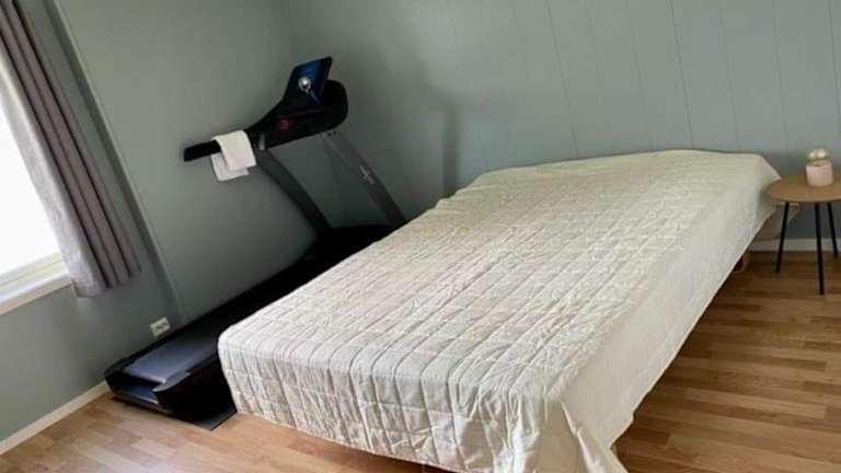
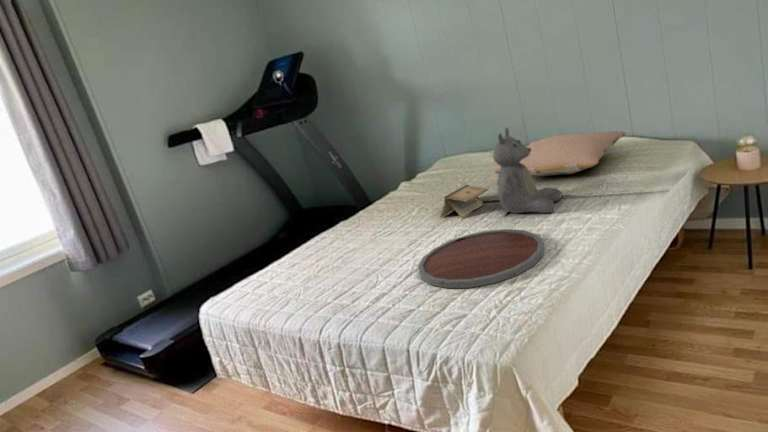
+ teddy bear [492,126,562,214]
+ pillow [494,130,626,176]
+ book [428,184,490,219]
+ tray [417,228,545,289]
